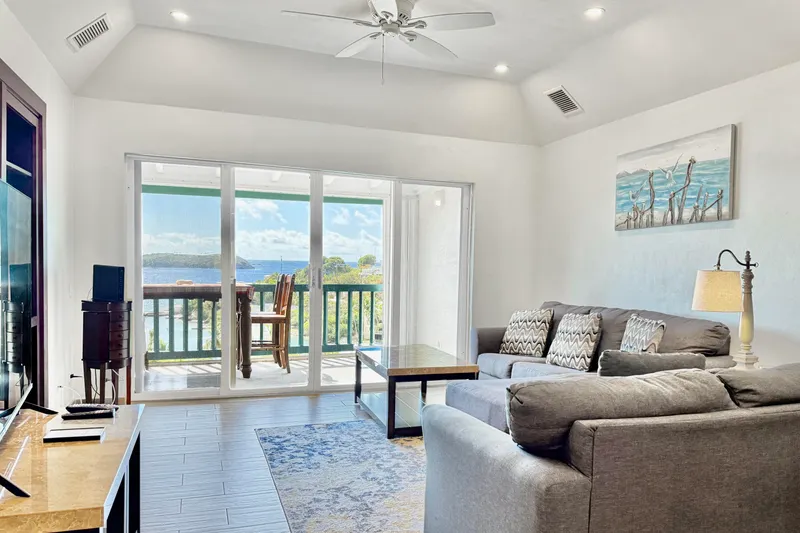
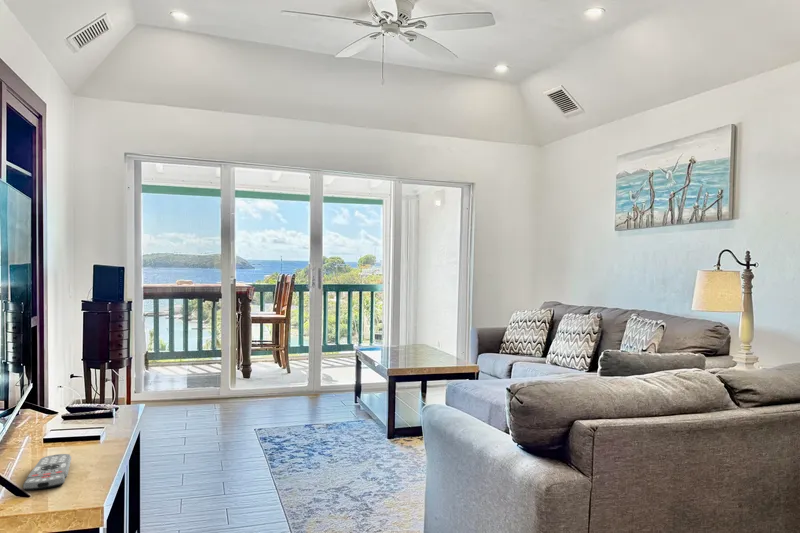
+ remote control [22,453,72,491]
